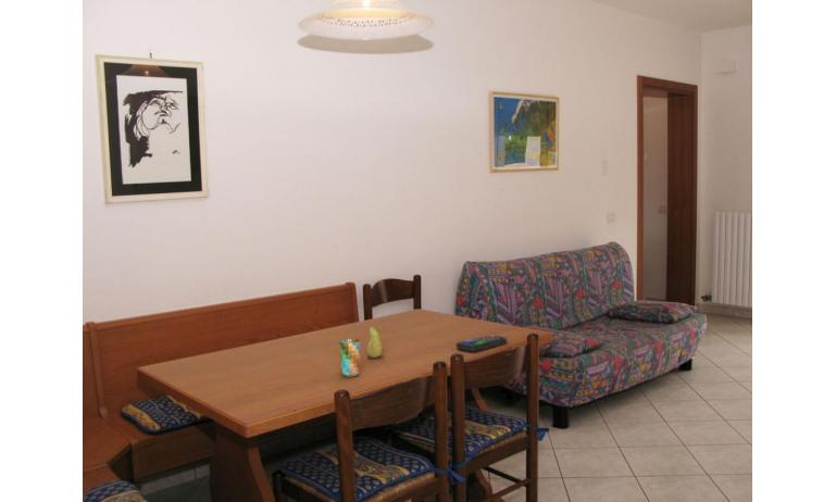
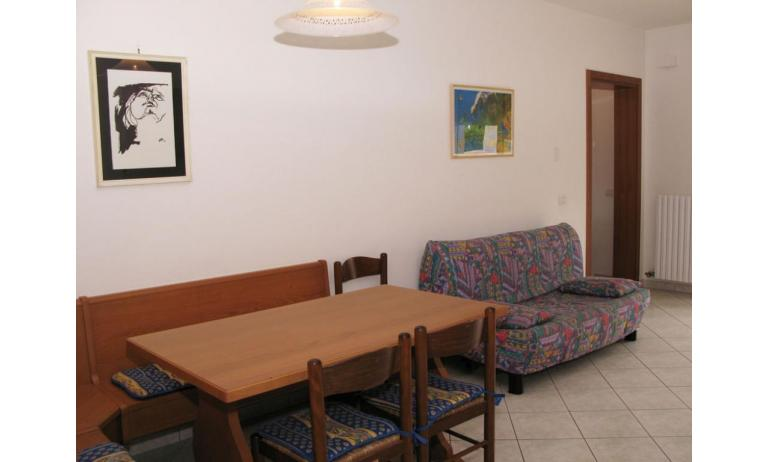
- cup [338,338,362,378]
- remote control [456,334,508,353]
- fruit [365,325,385,359]
